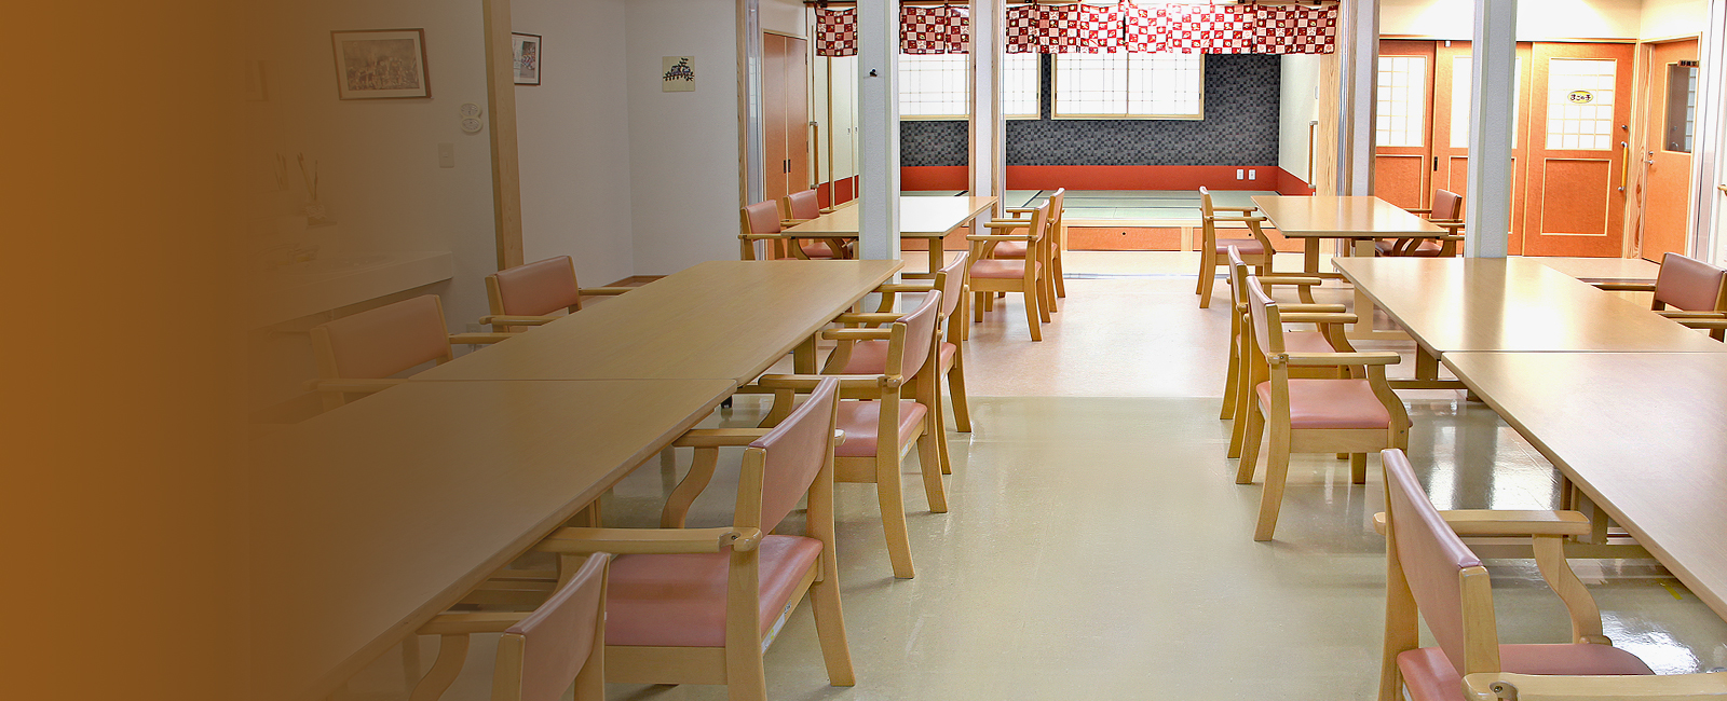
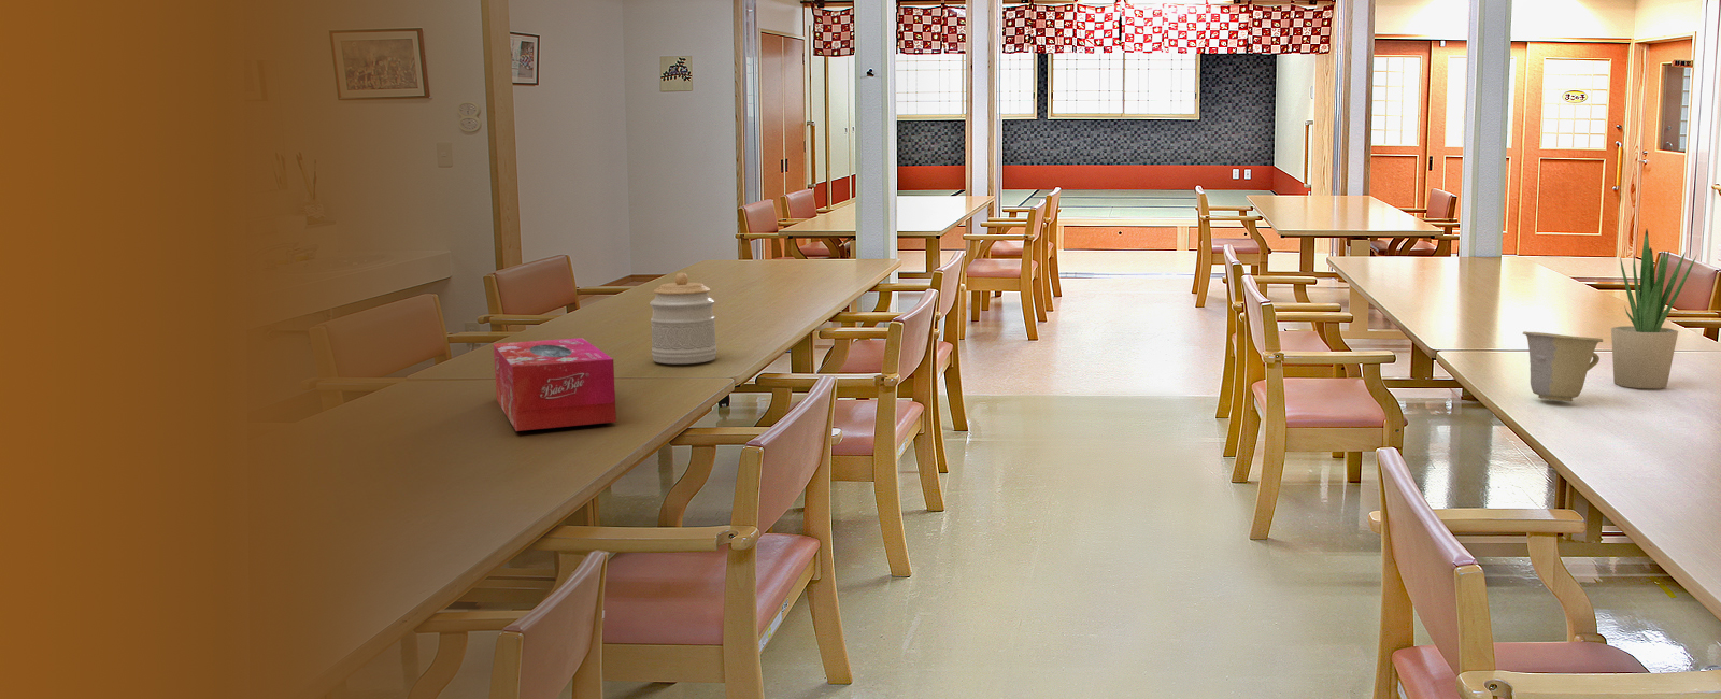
+ jar [649,272,718,364]
+ cup [1522,330,1604,403]
+ tissue box [493,337,618,432]
+ potted plant [1610,228,1698,390]
